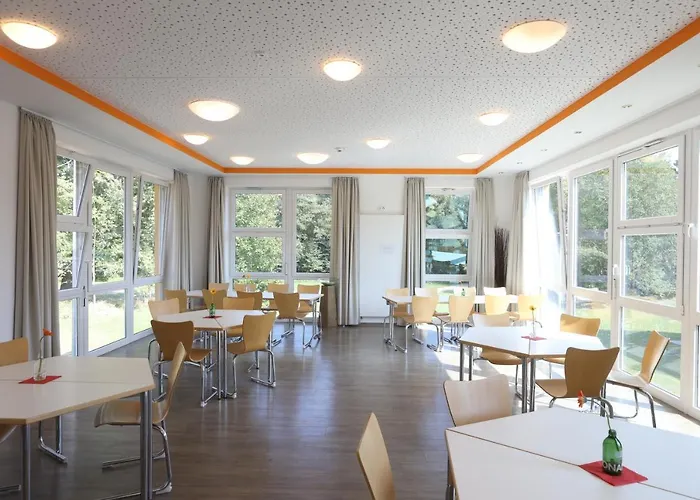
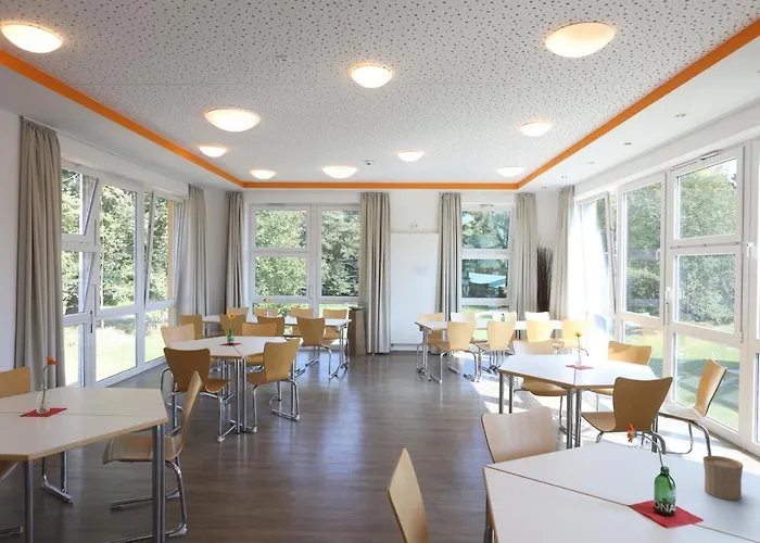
+ cup [702,455,744,501]
